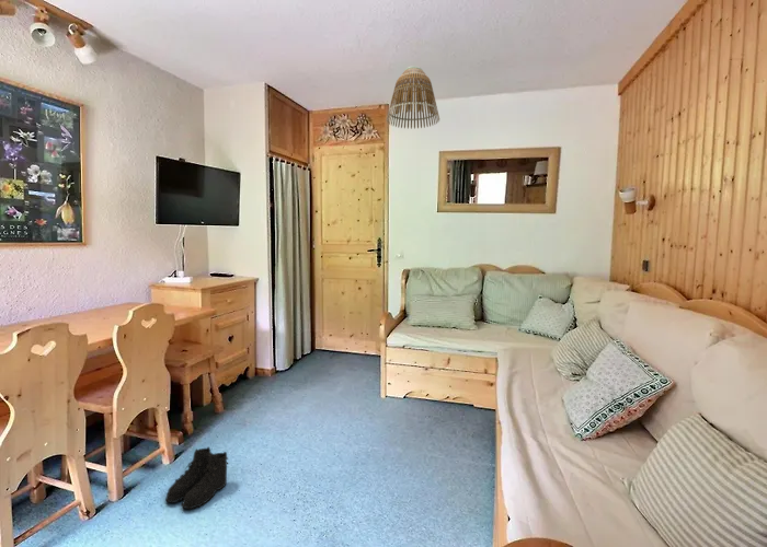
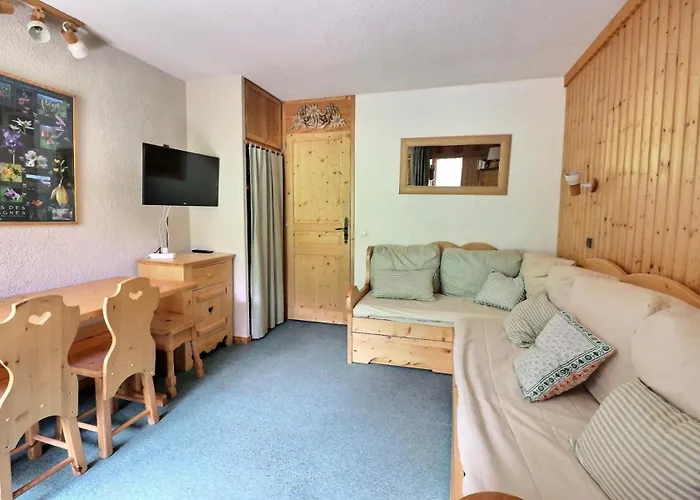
- lamp shade [386,65,440,130]
- boots [164,446,230,510]
